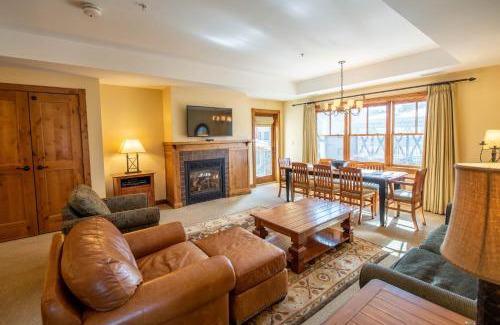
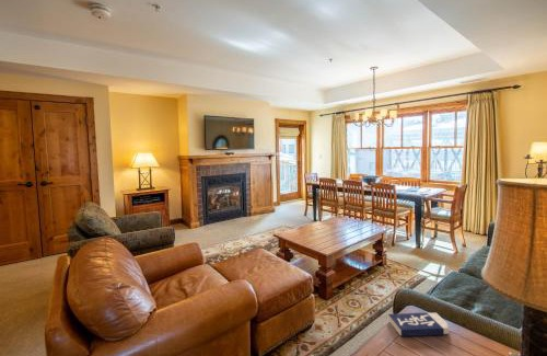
+ book [387,311,451,337]
